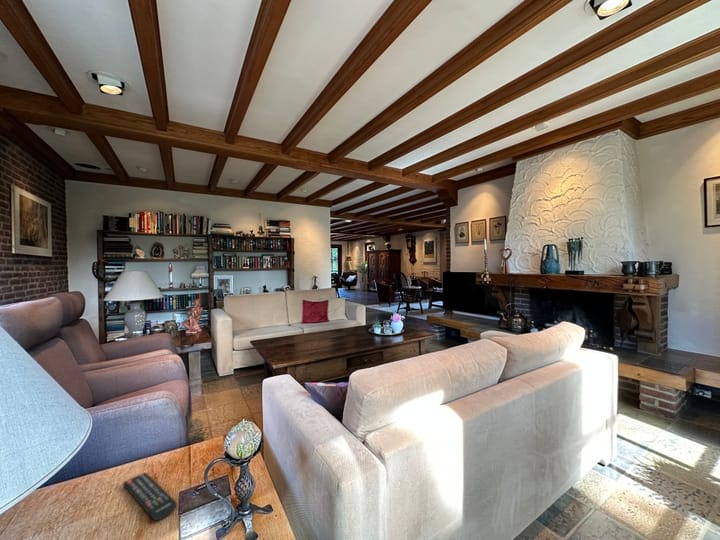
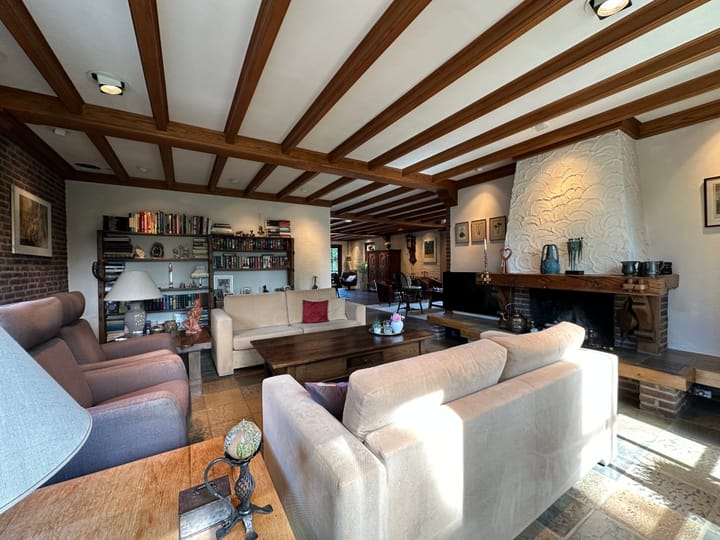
- remote control [122,472,178,522]
